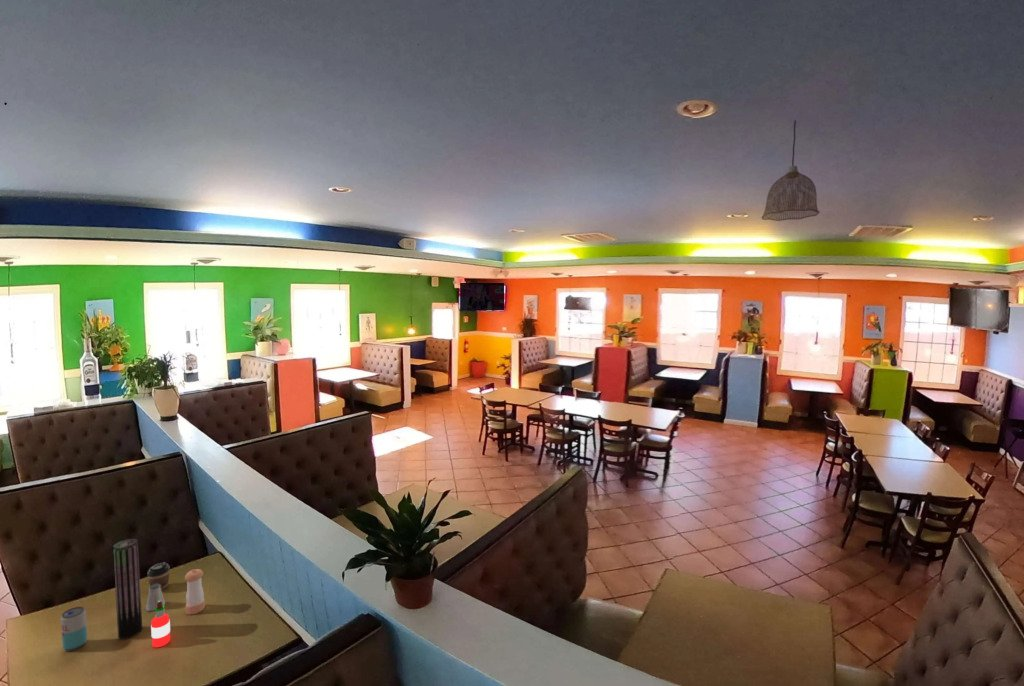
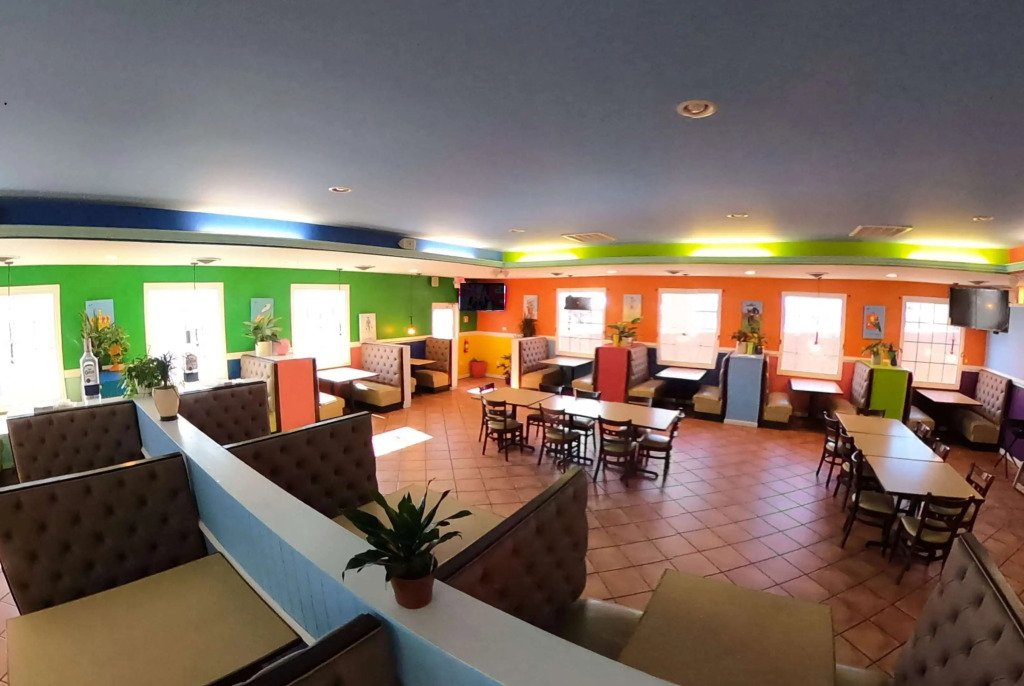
- pendant lamp [761,119,820,222]
- hot sauce [150,601,171,648]
- pepper shaker [184,568,206,615]
- saltshaker [145,584,166,612]
- cylinder [112,538,143,640]
- coffee cup [146,561,171,591]
- beverage can [60,606,88,652]
